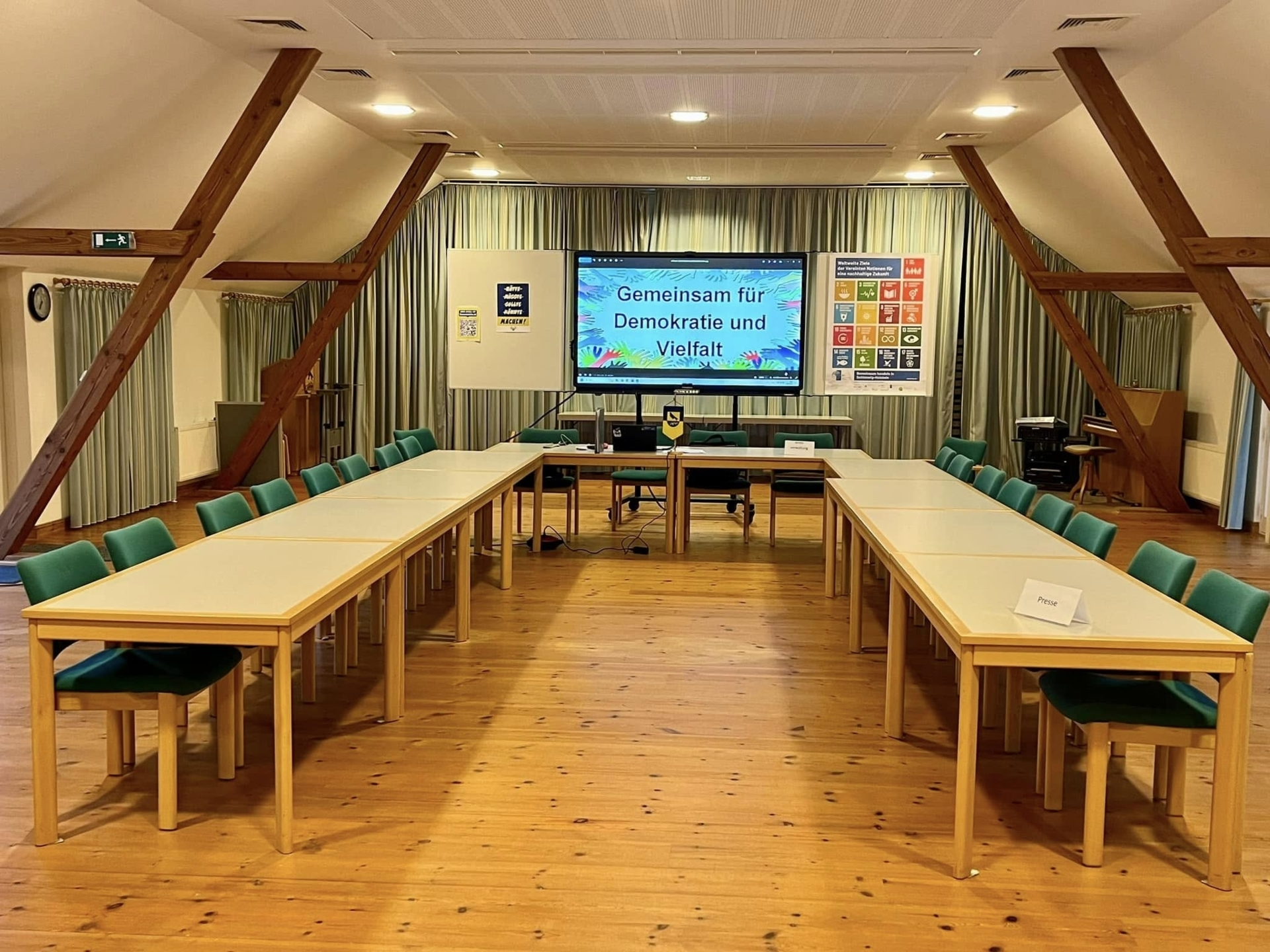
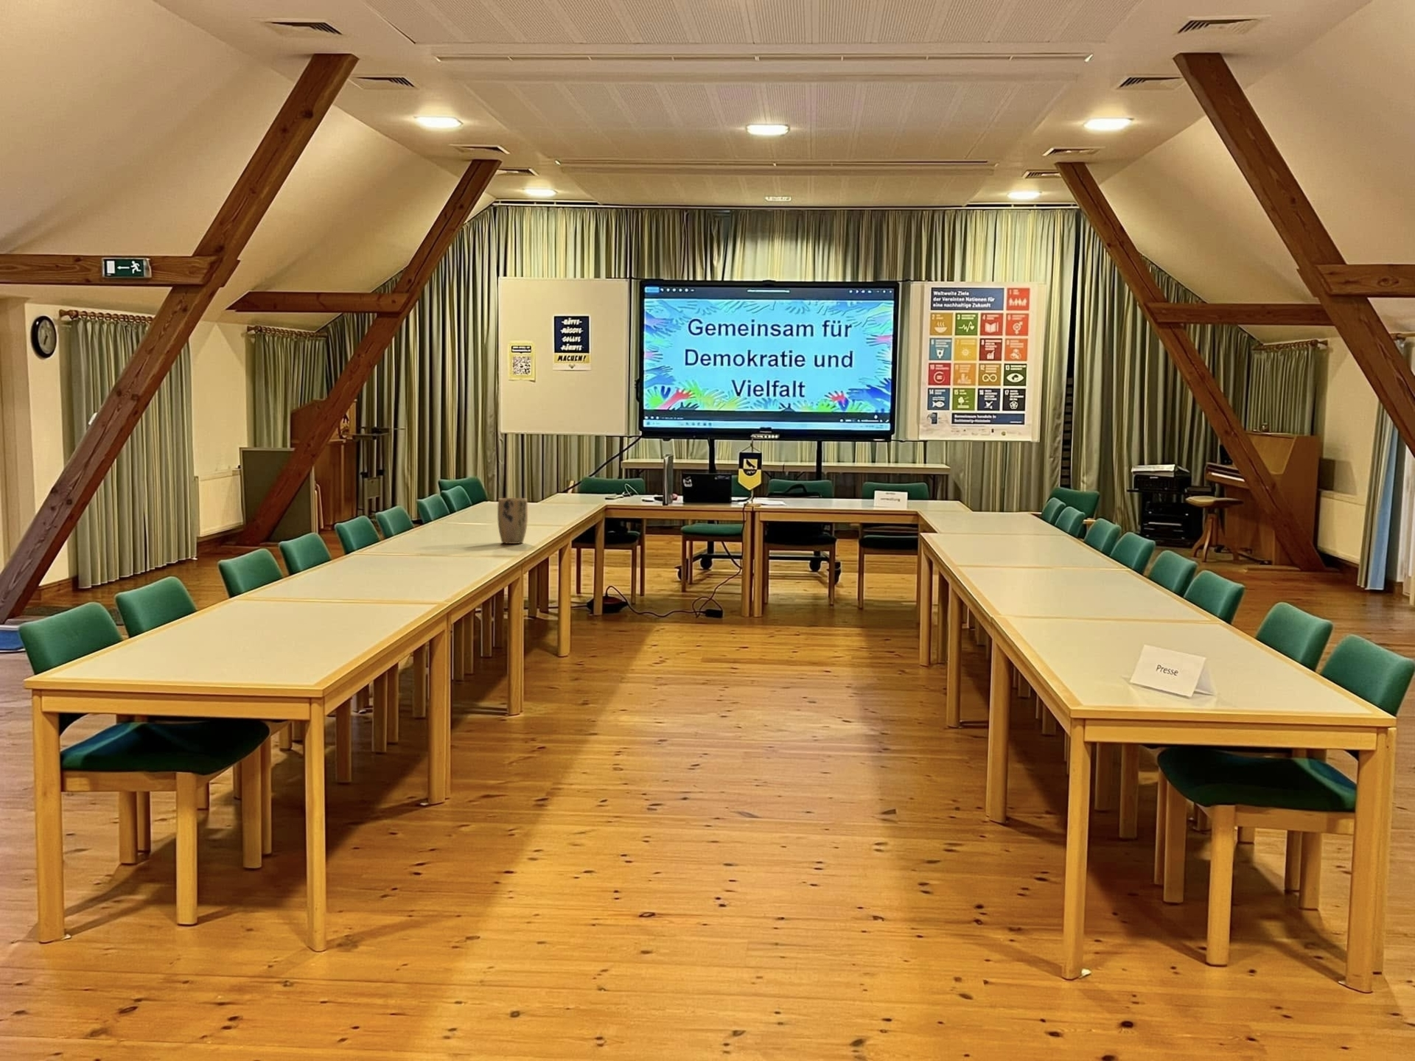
+ plant pot [497,497,528,545]
